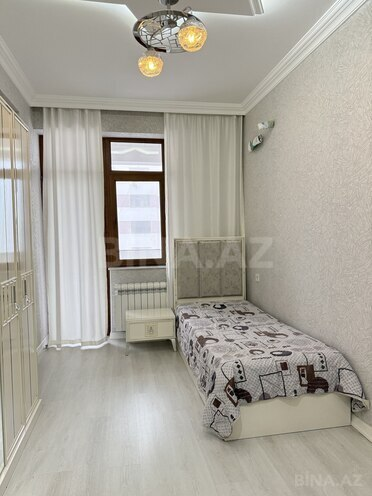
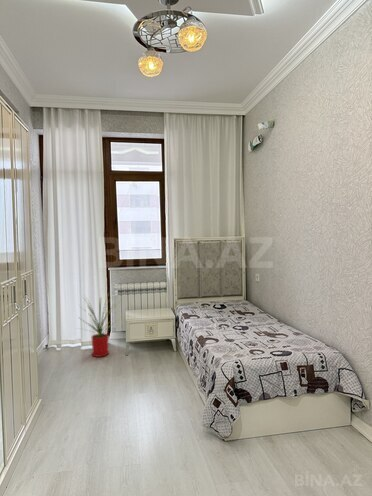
+ house plant [75,291,124,358]
